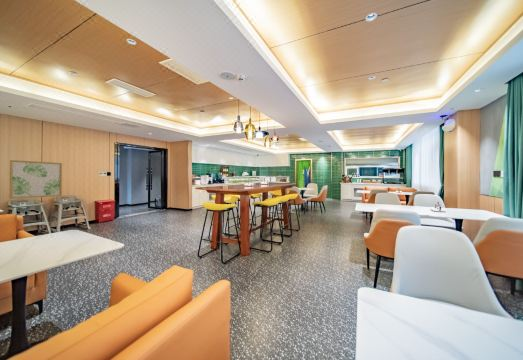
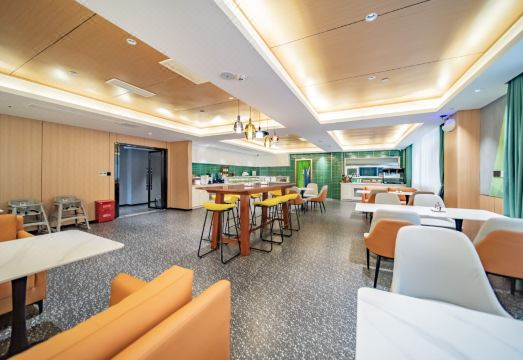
- wall art [9,159,63,200]
